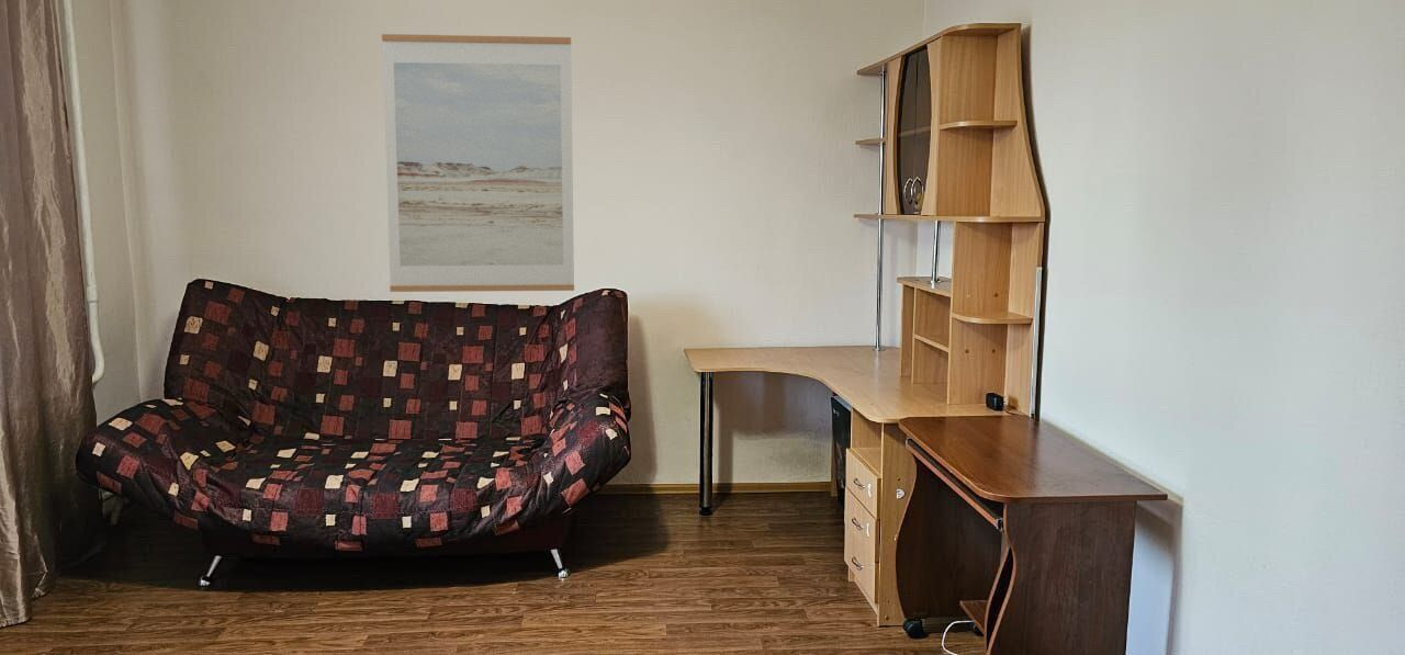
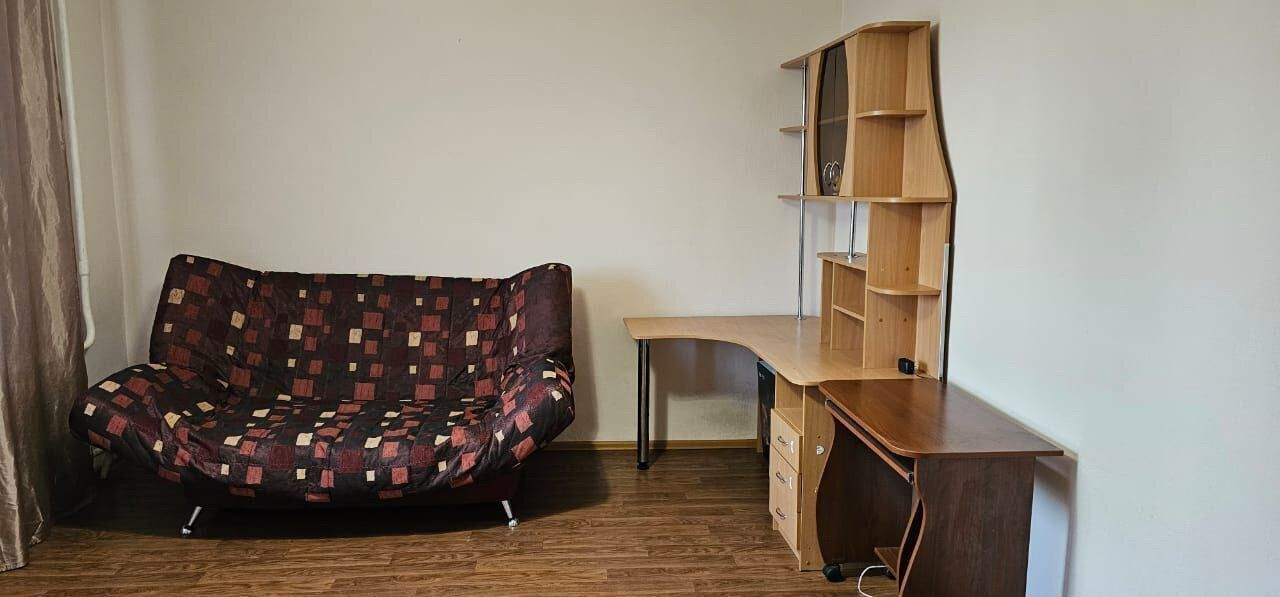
- wall art [381,33,575,293]
